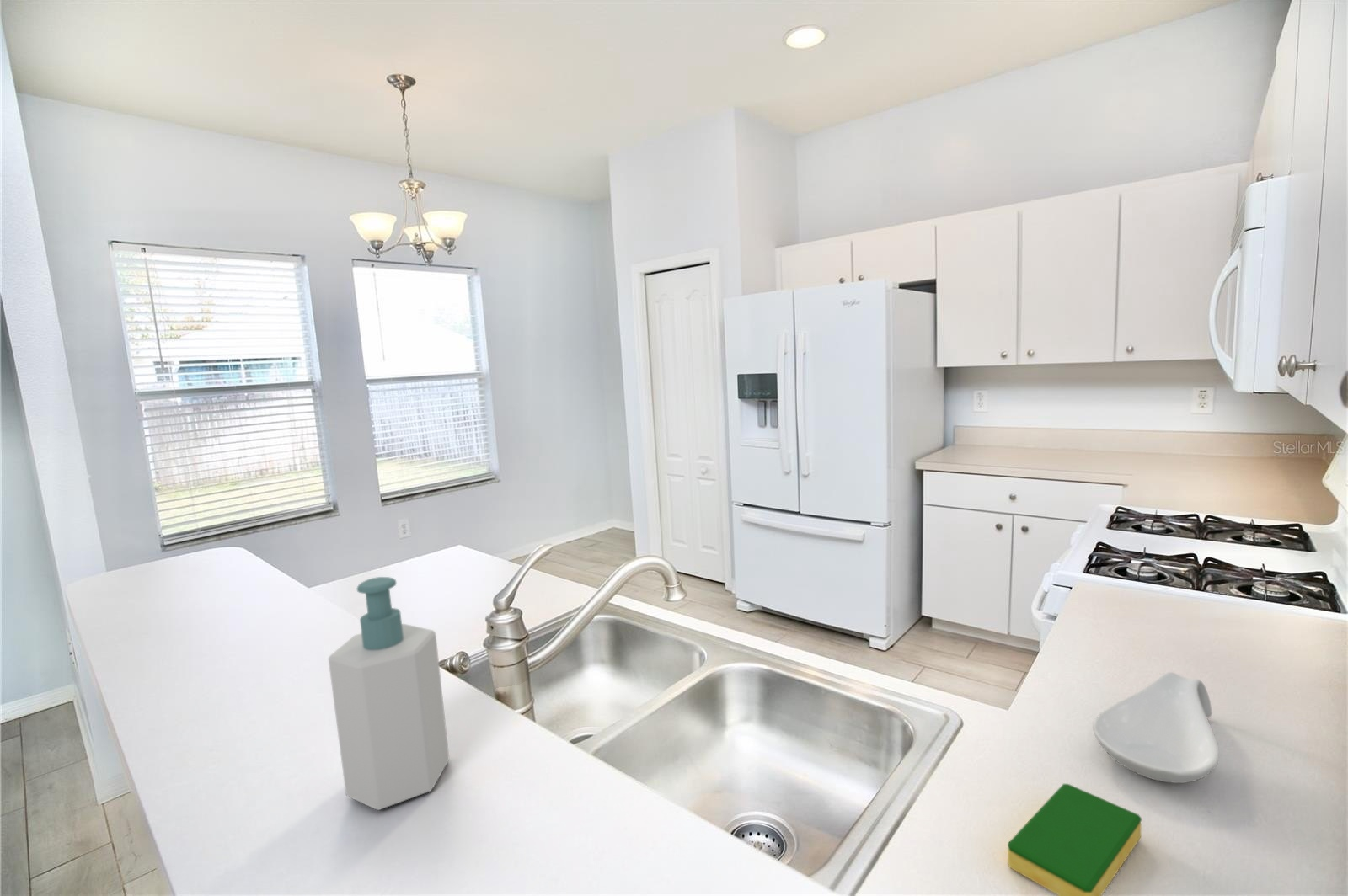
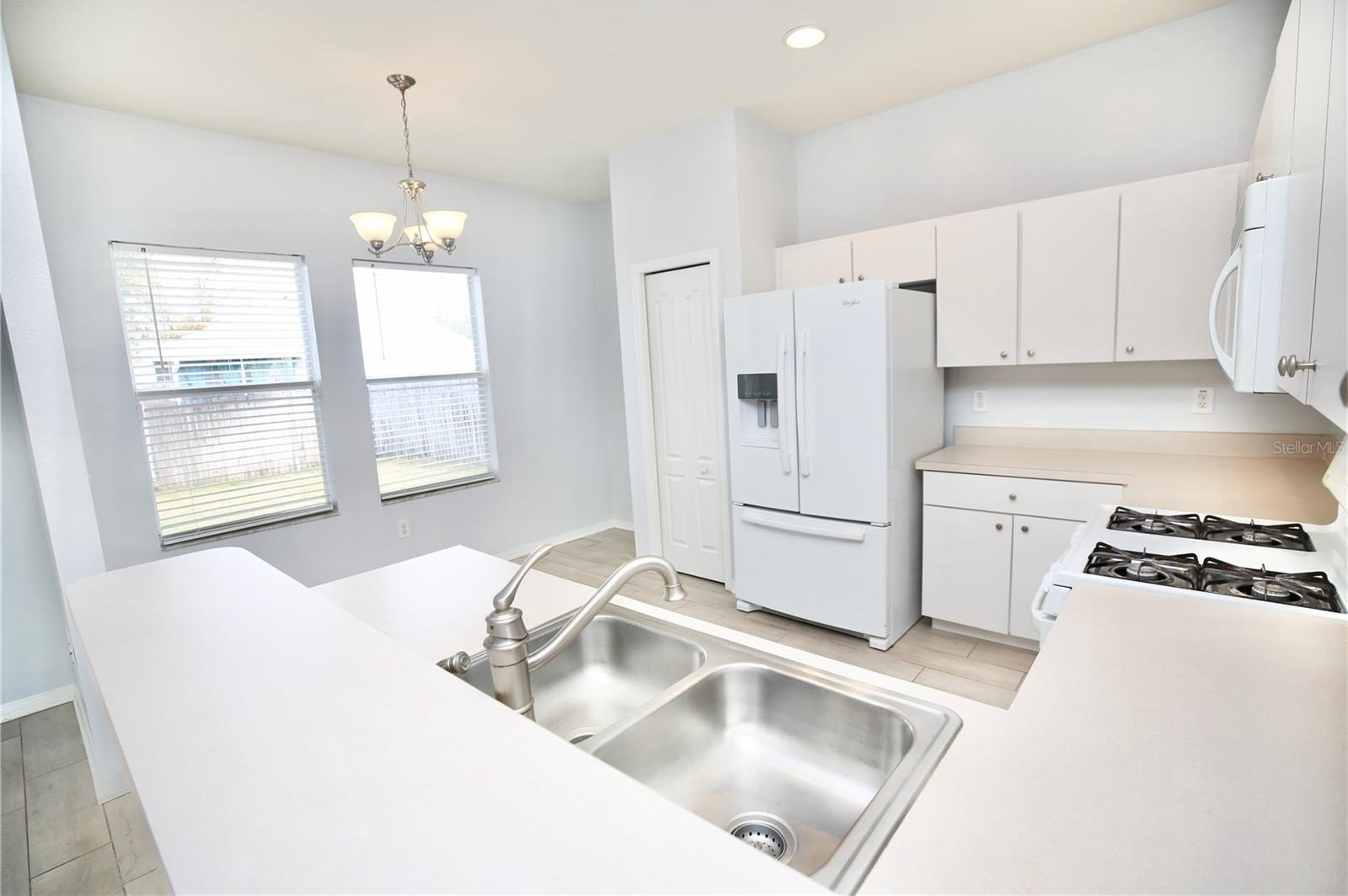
- spoon rest [1092,671,1220,784]
- dish sponge [1007,783,1142,896]
- soap bottle [328,576,450,811]
